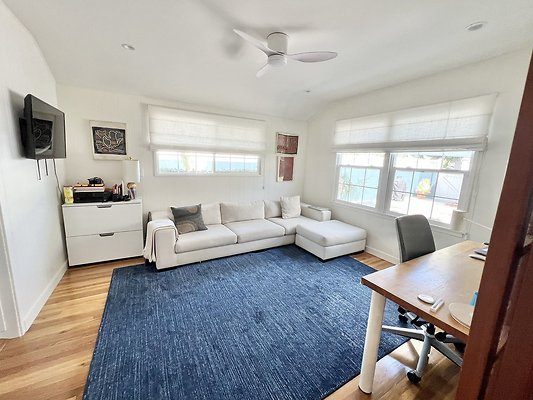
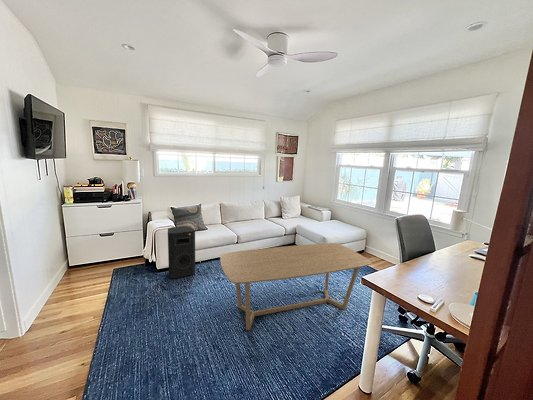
+ coffee table [219,242,372,331]
+ speaker [167,225,196,279]
